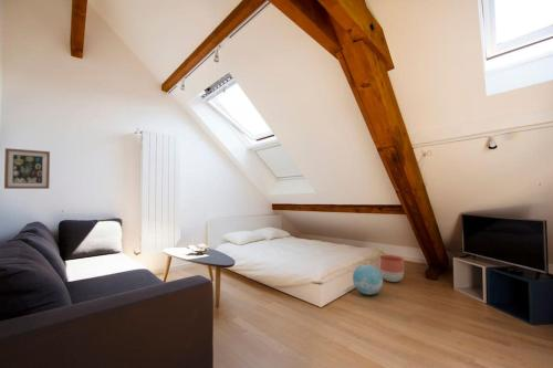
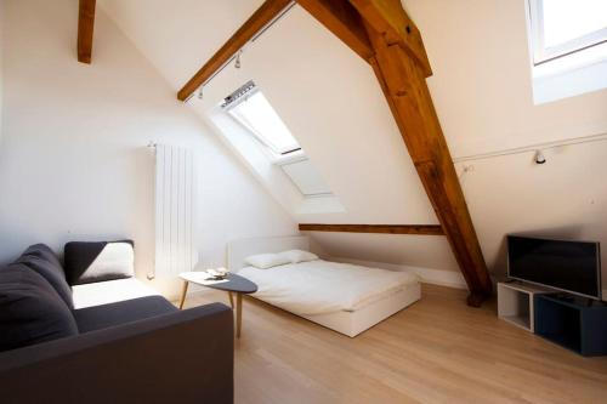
- planter [378,254,405,283]
- decorative ball [352,263,384,296]
- wall art [3,147,51,190]
